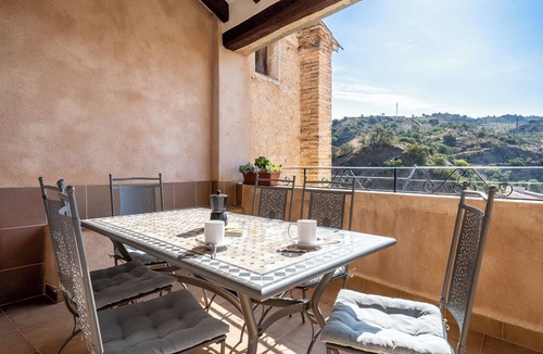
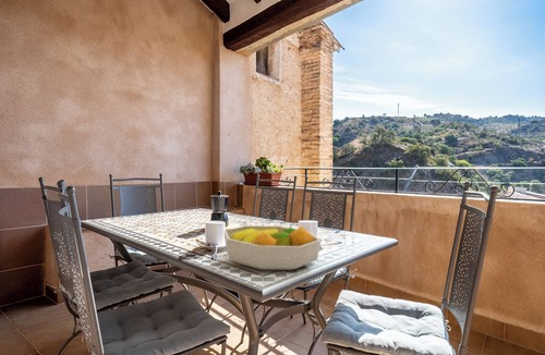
+ fruit bowl [222,224,322,271]
